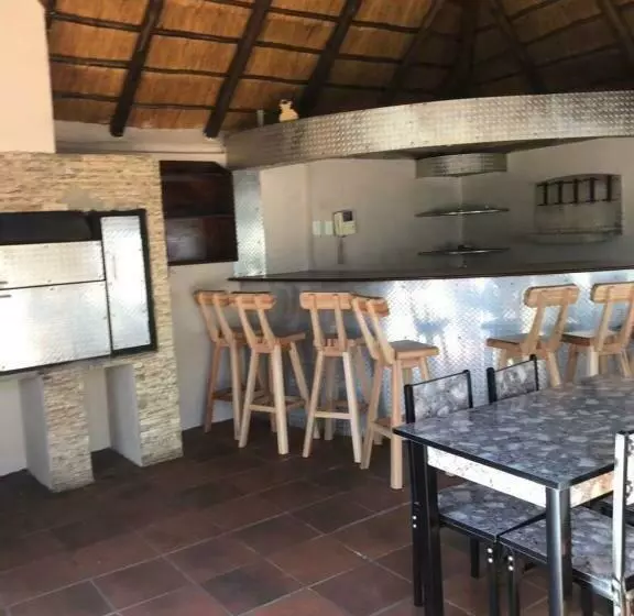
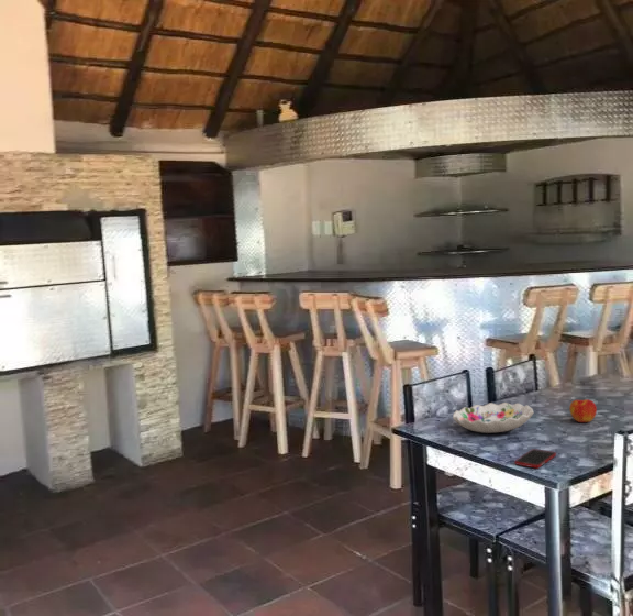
+ decorative bowl [452,402,534,435]
+ apple [568,398,598,424]
+ cell phone [513,448,557,470]
